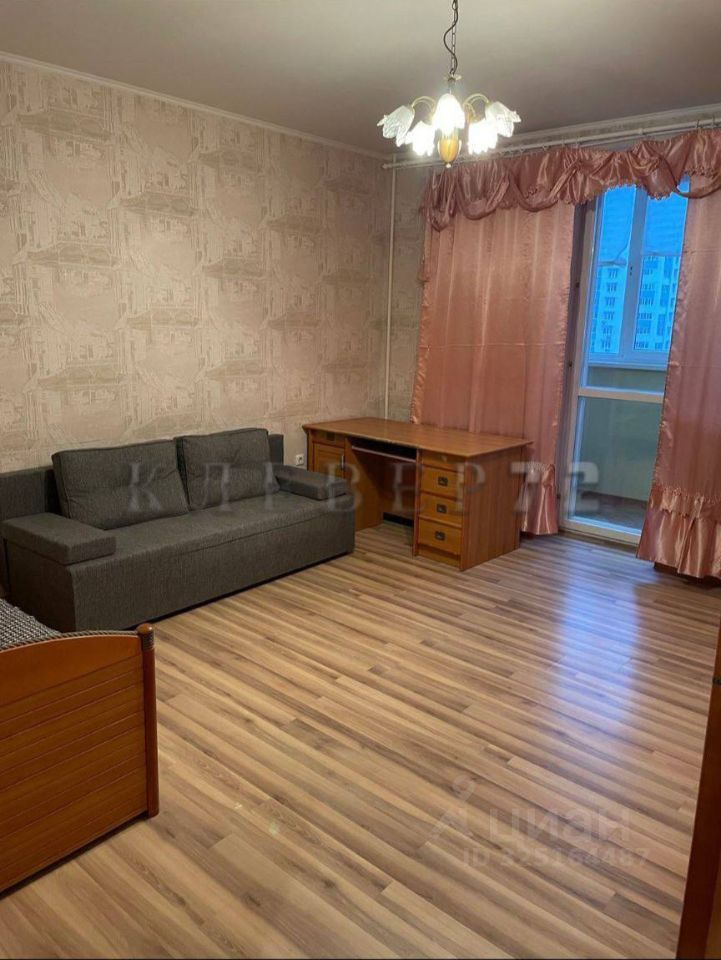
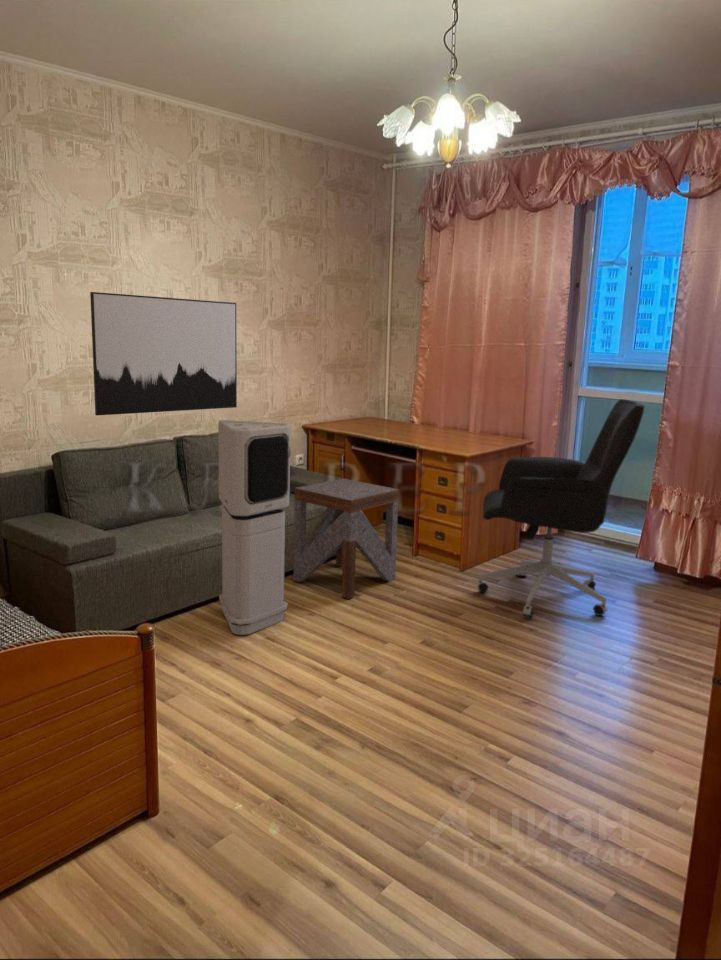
+ office chair [476,398,646,618]
+ air purifier [217,419,292,636]
+ wall art [89,291,238,416]
+ side table [292,478,400,600]
